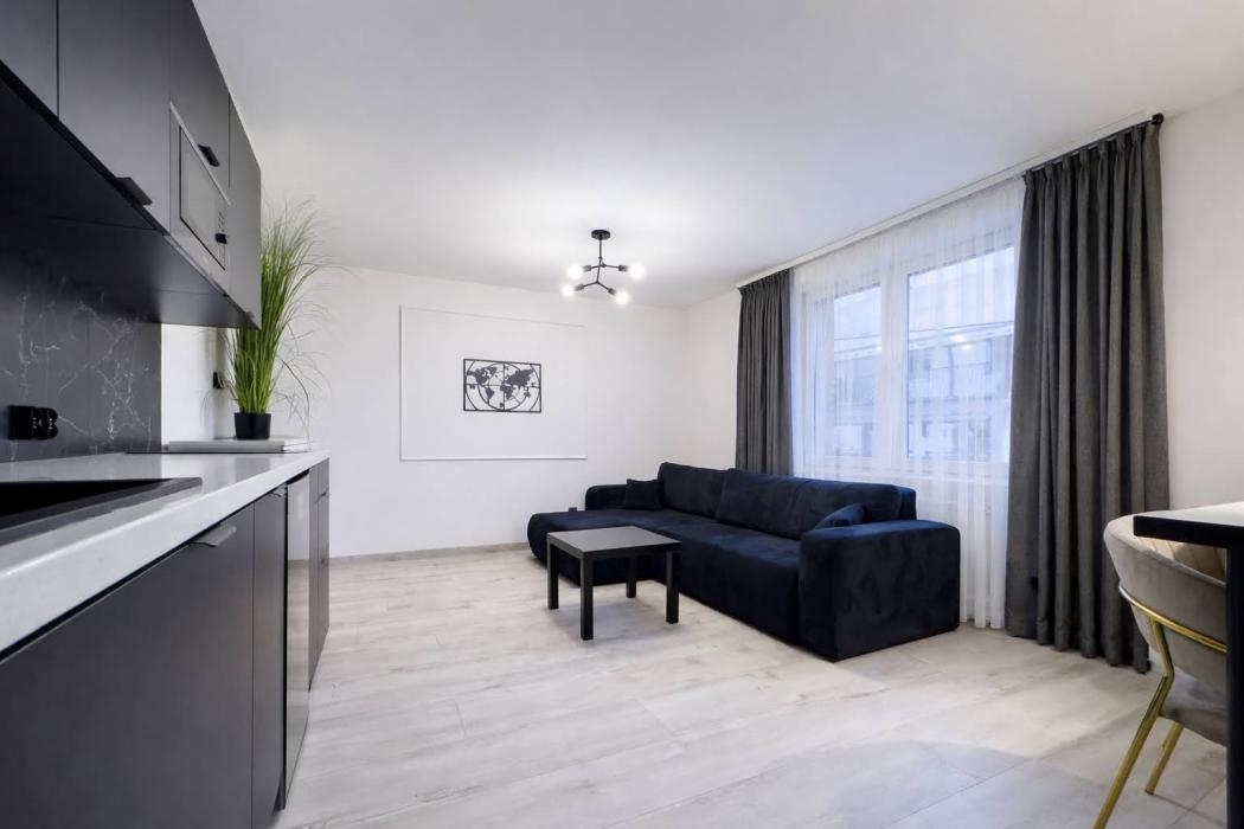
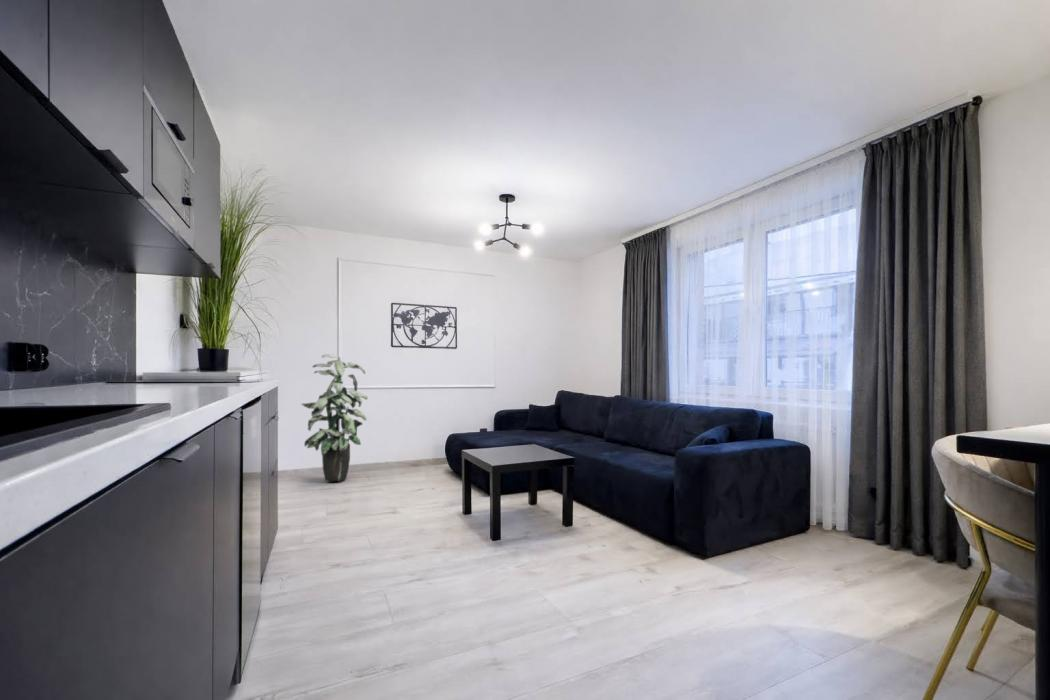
+ indoor plant [300,353,369,482]
